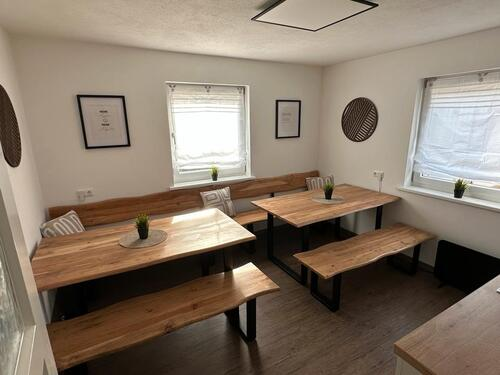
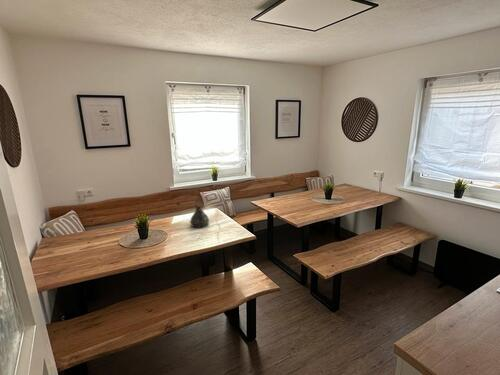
+ teapot [189,203,210,229]
